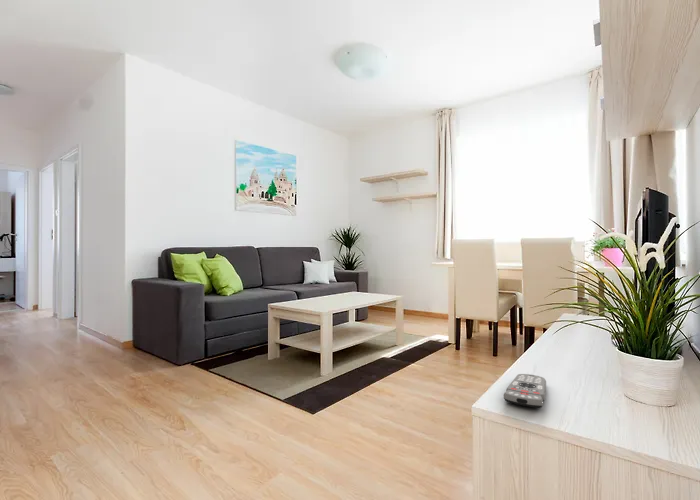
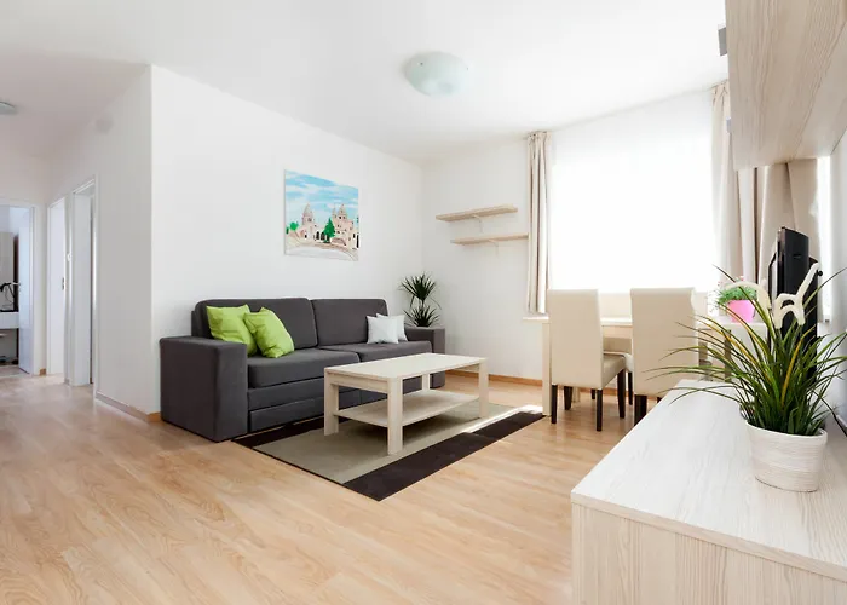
- remote control [503,373,547,409]
